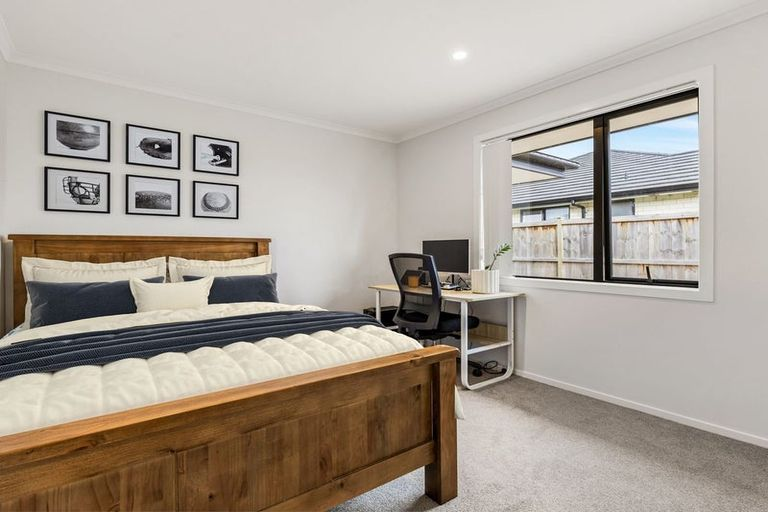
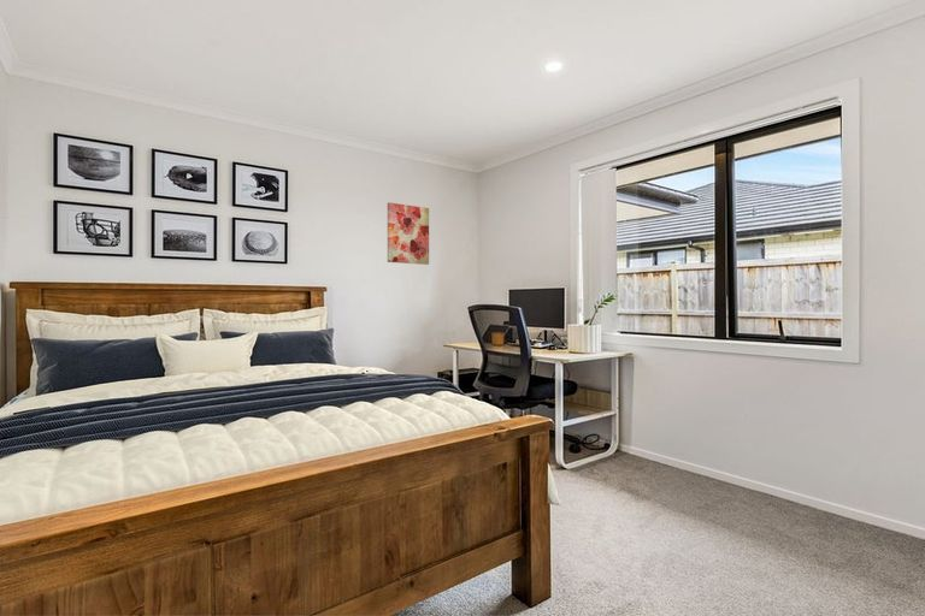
+ wall art [387,201,430,266]
